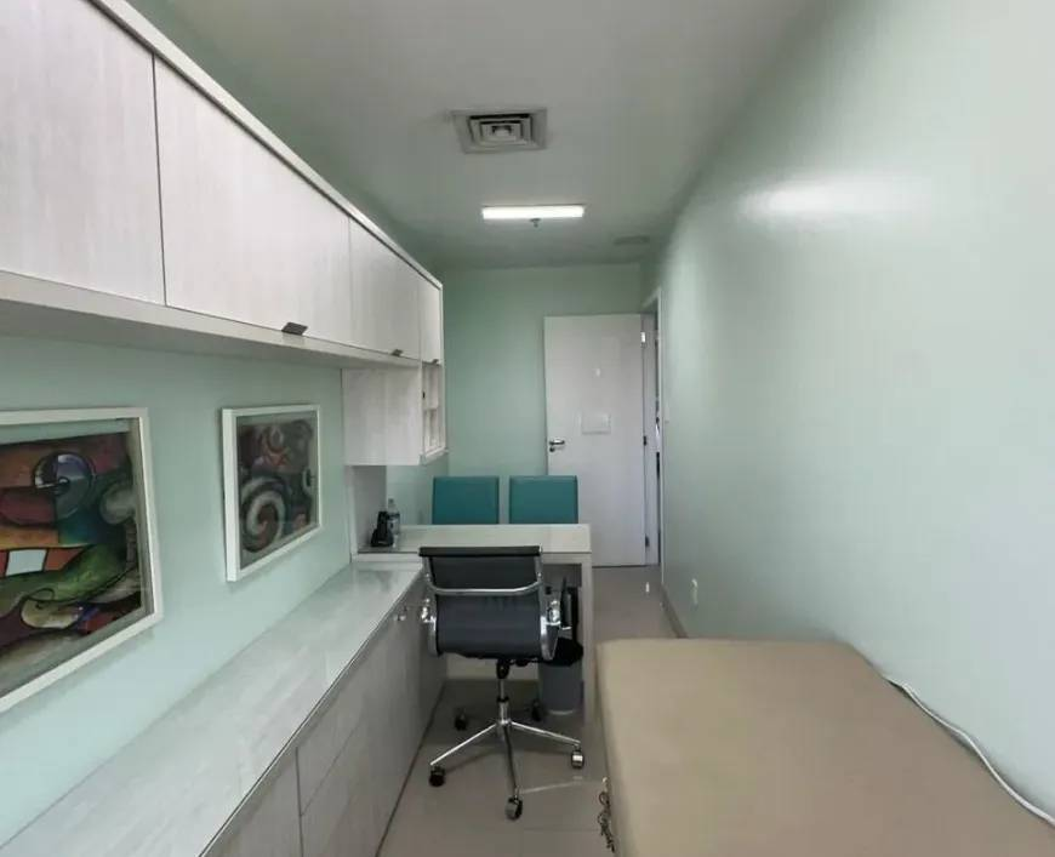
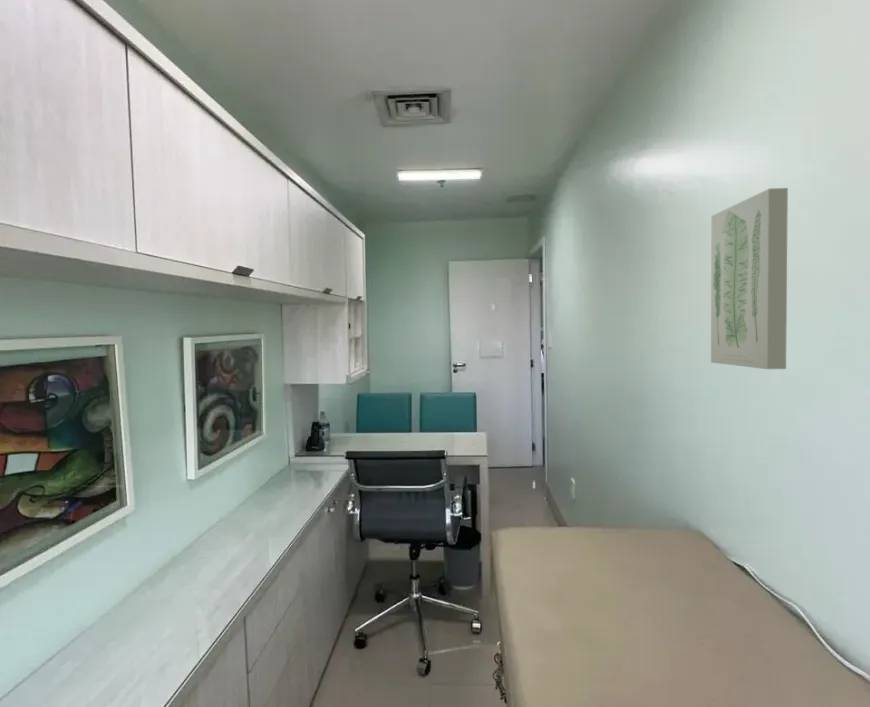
+ wall art [710,187,789,370]
